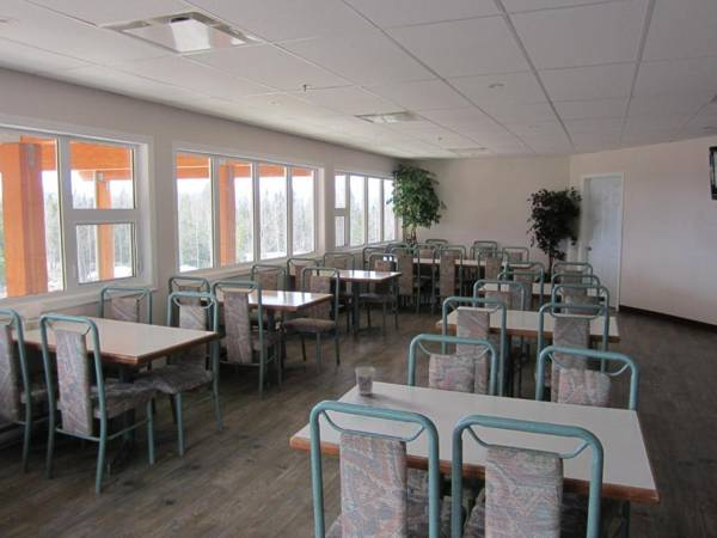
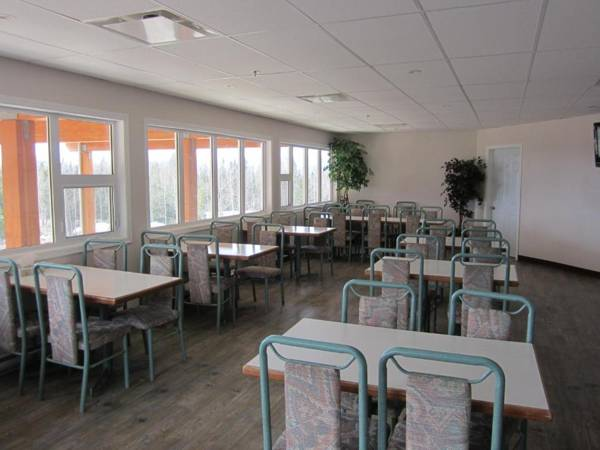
- cup [355,366,376,396]
